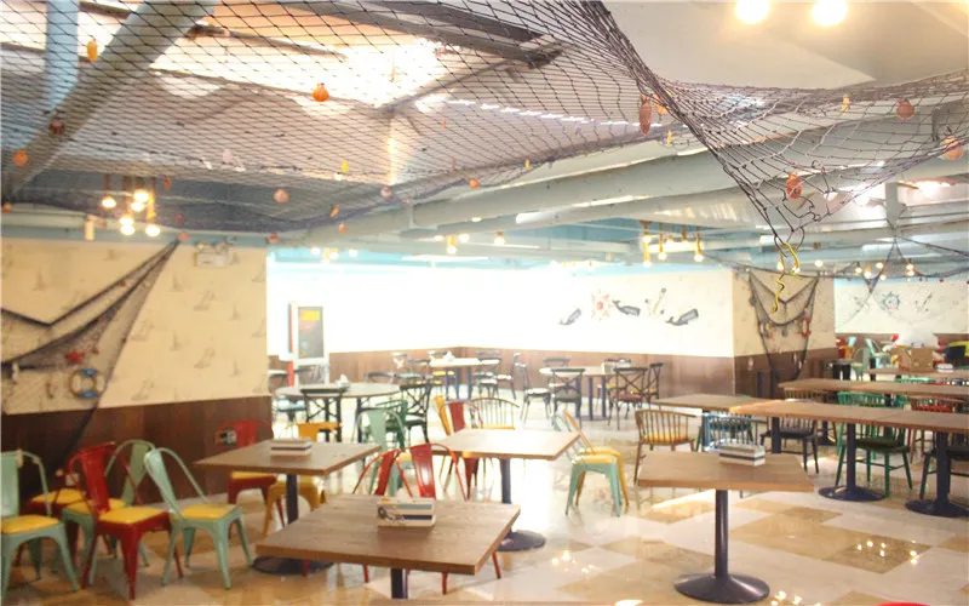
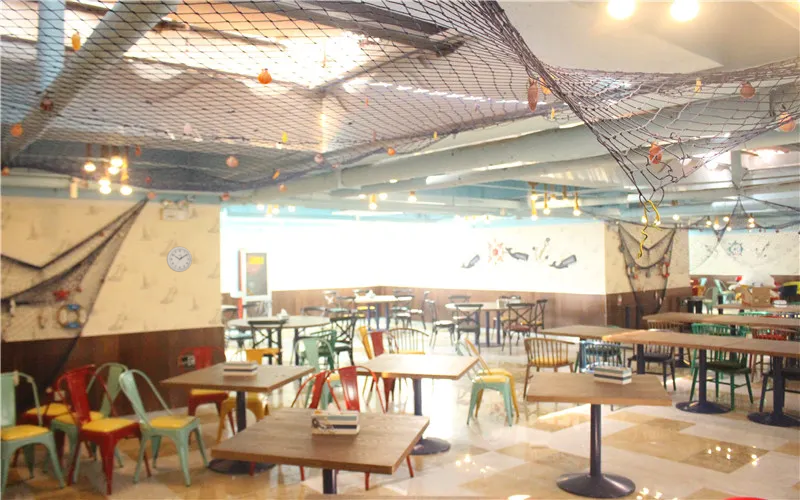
+ wall clock [166,246,193,273]
